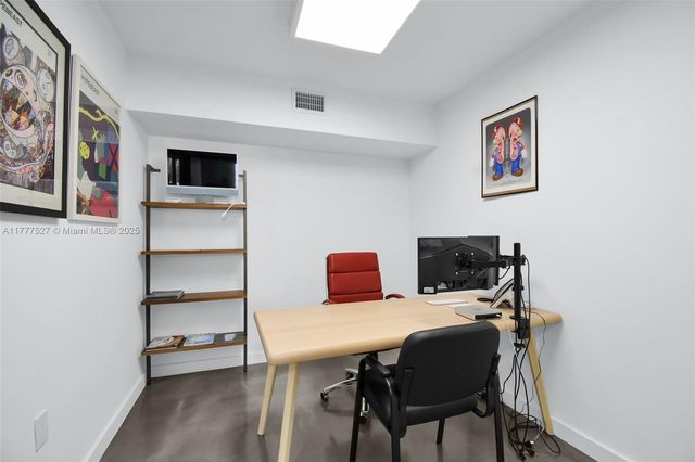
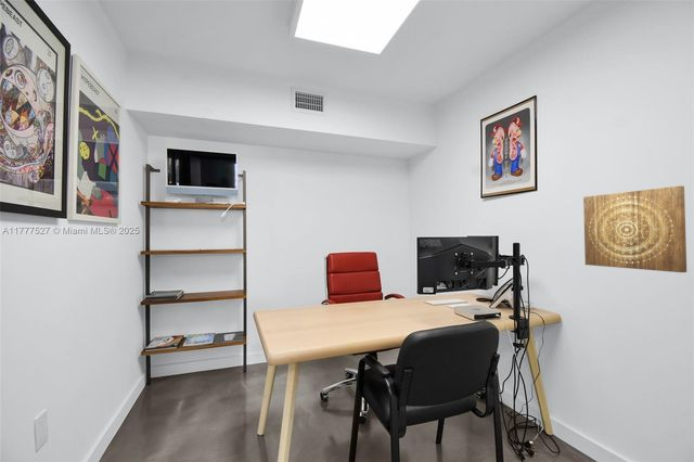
+ wall art [582,184,687,273]
